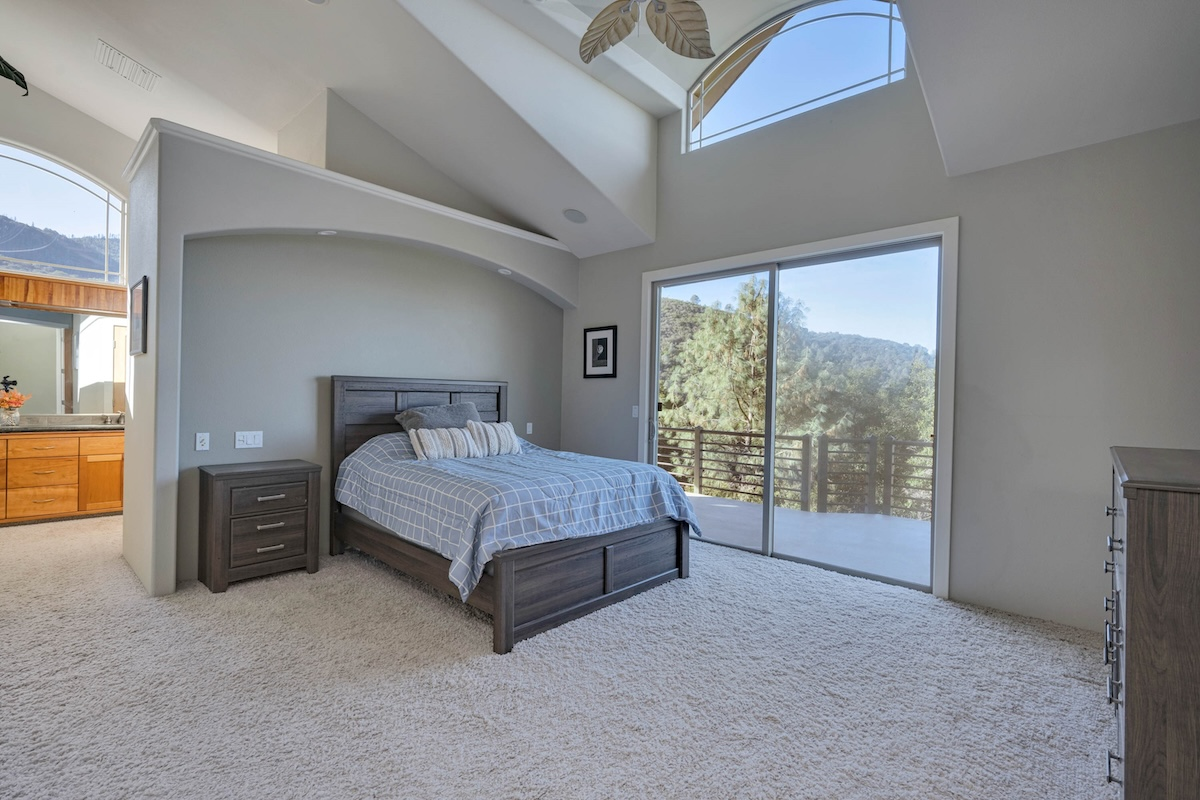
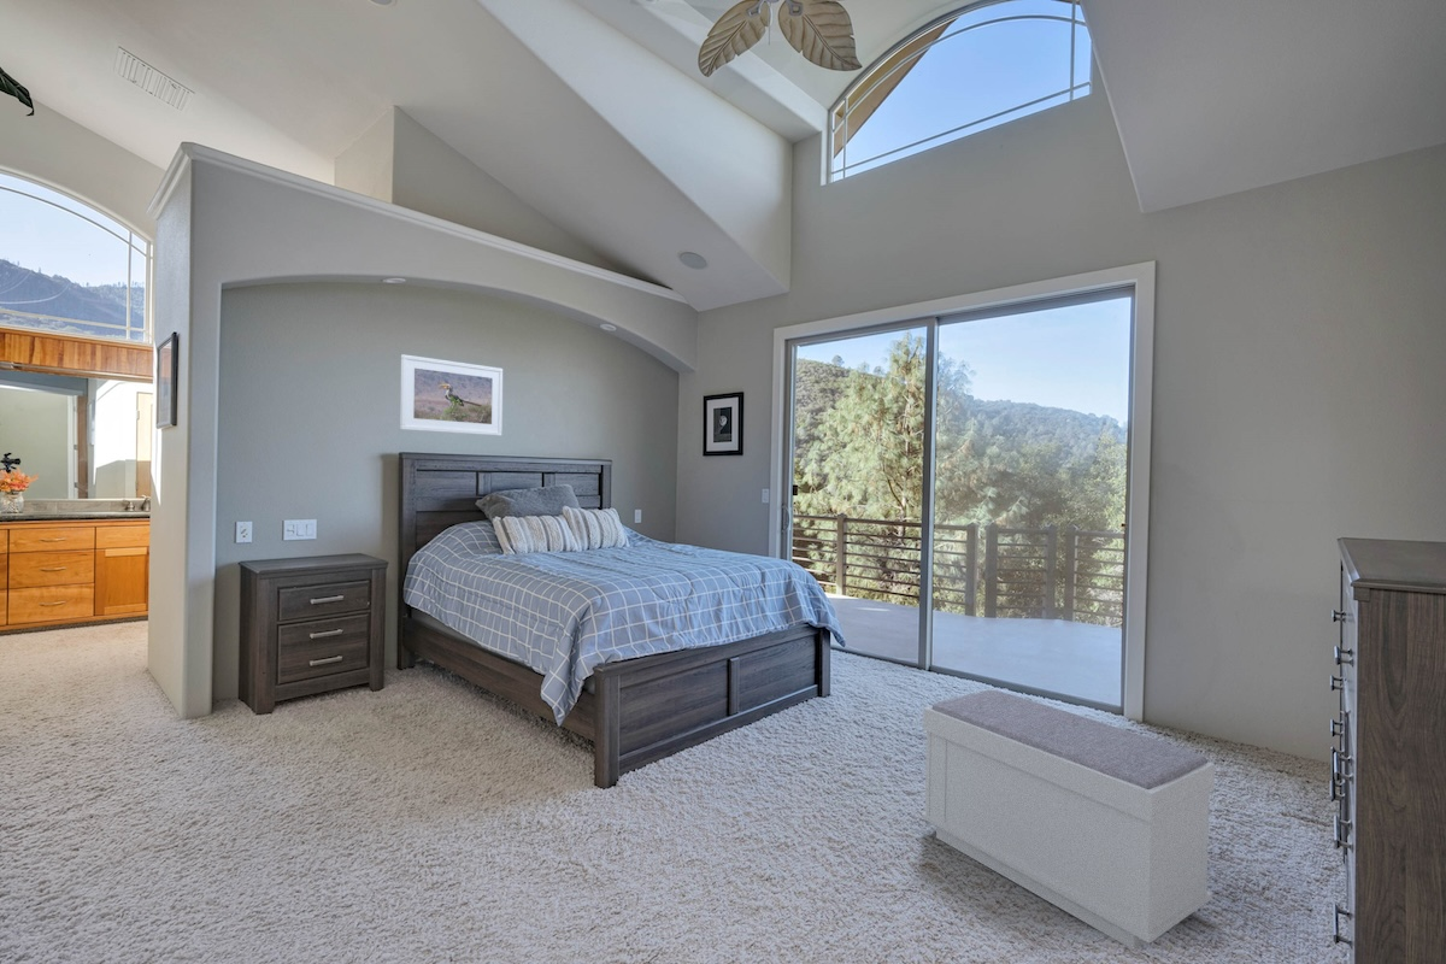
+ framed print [399,353,504,437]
+ bench [921,689,1216,951]
